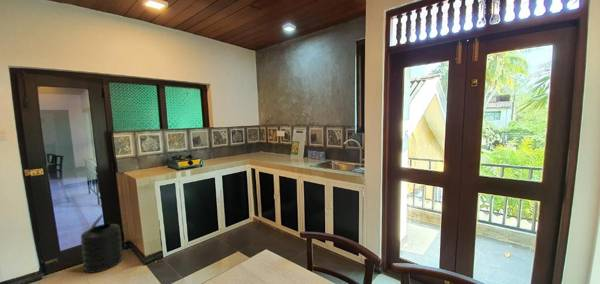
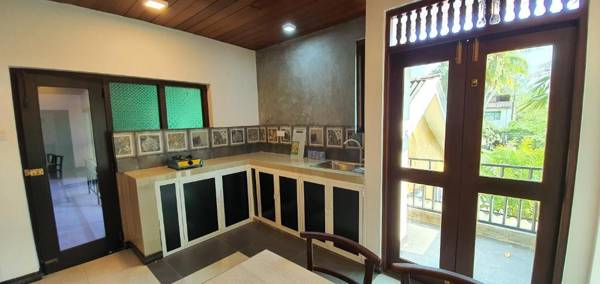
- trash can [80,213,124,274]
